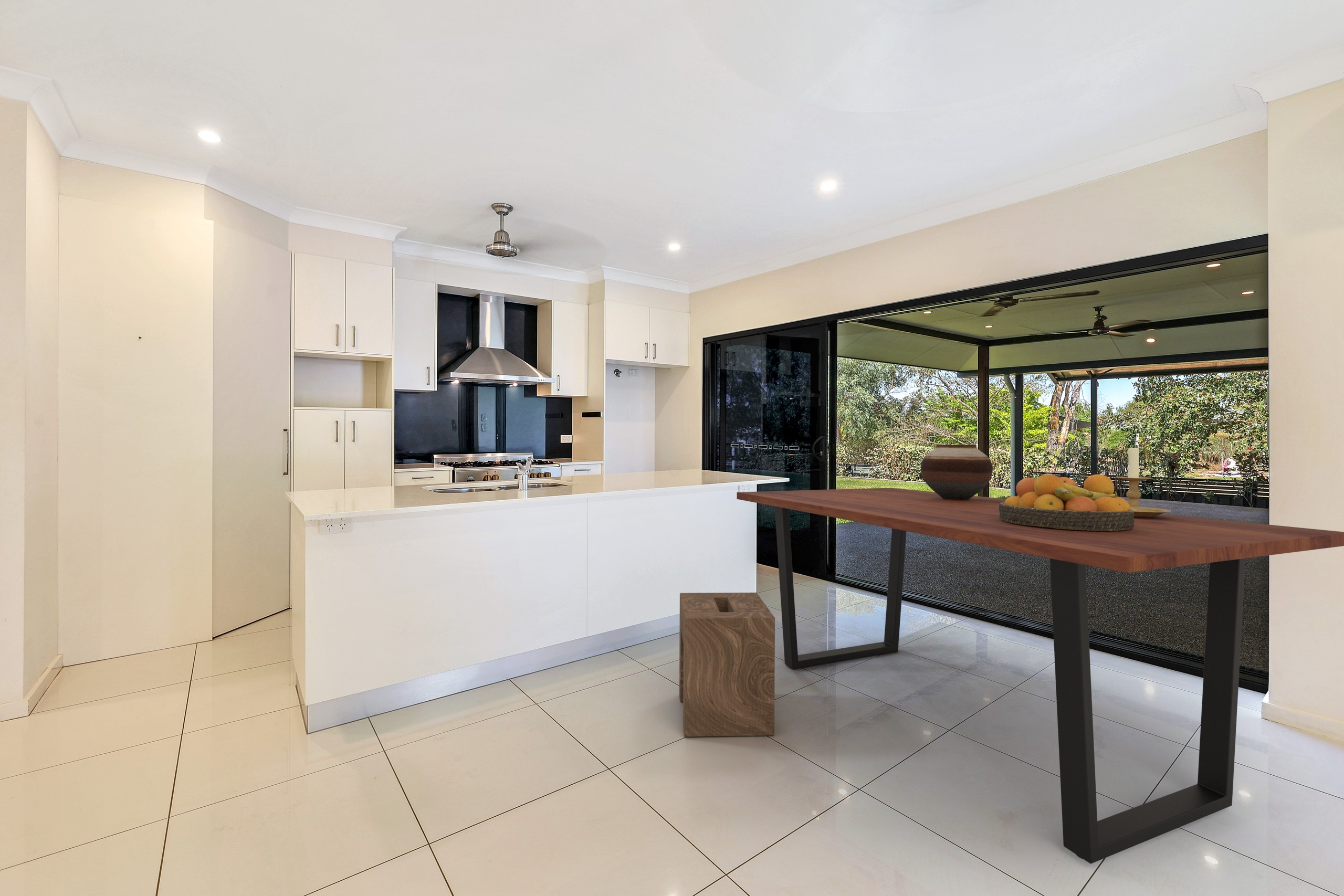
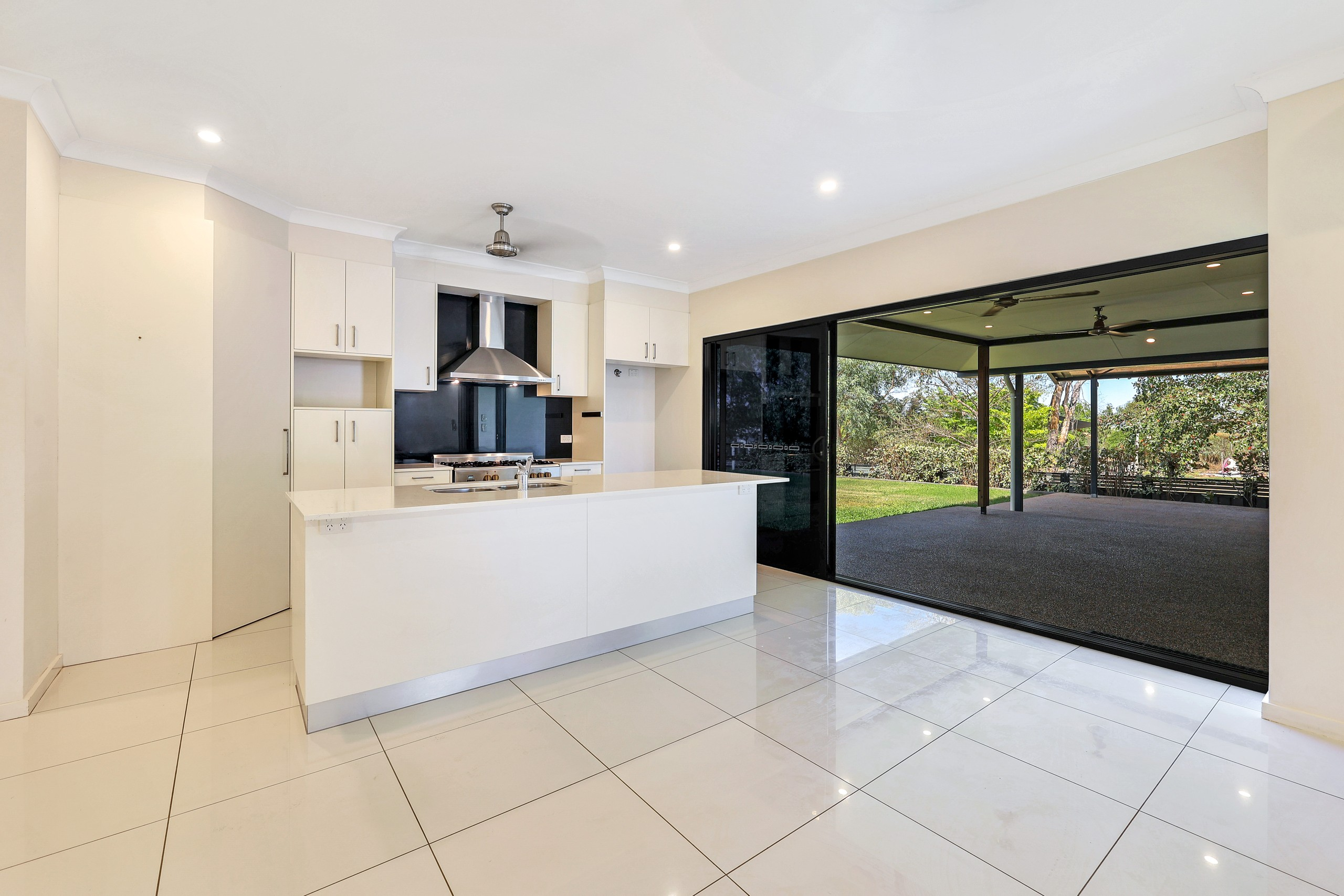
- dining table [736,487,1344,864]
- candle holder [1116,445,1172,518]
- fruit bowl [999,474,1135,531]
- vase [920,444,993,500]
- stool [679,592,775,737]
